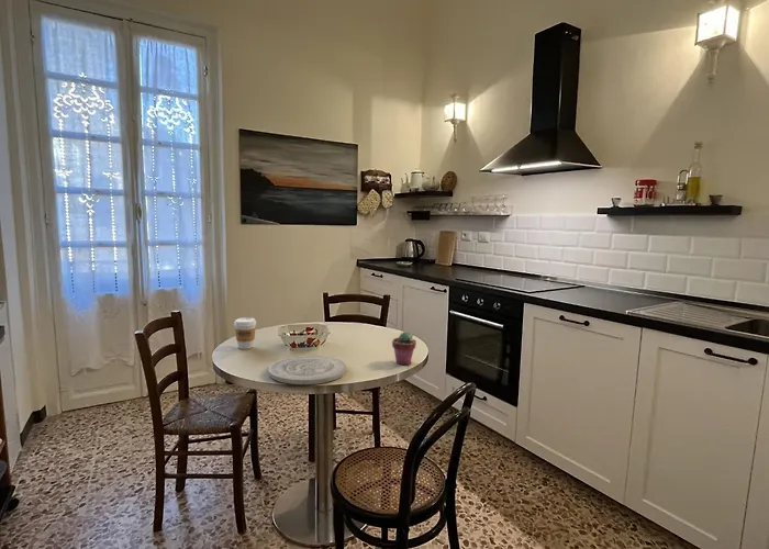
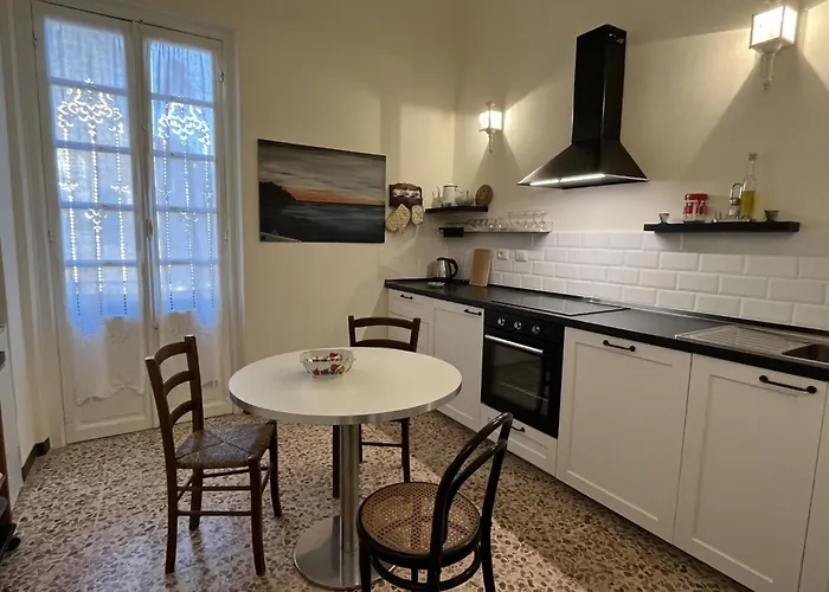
- plate [268,355,347,385]
- potted succulent [391,330,417,366]
- coffee cup [233,316,257,350]
